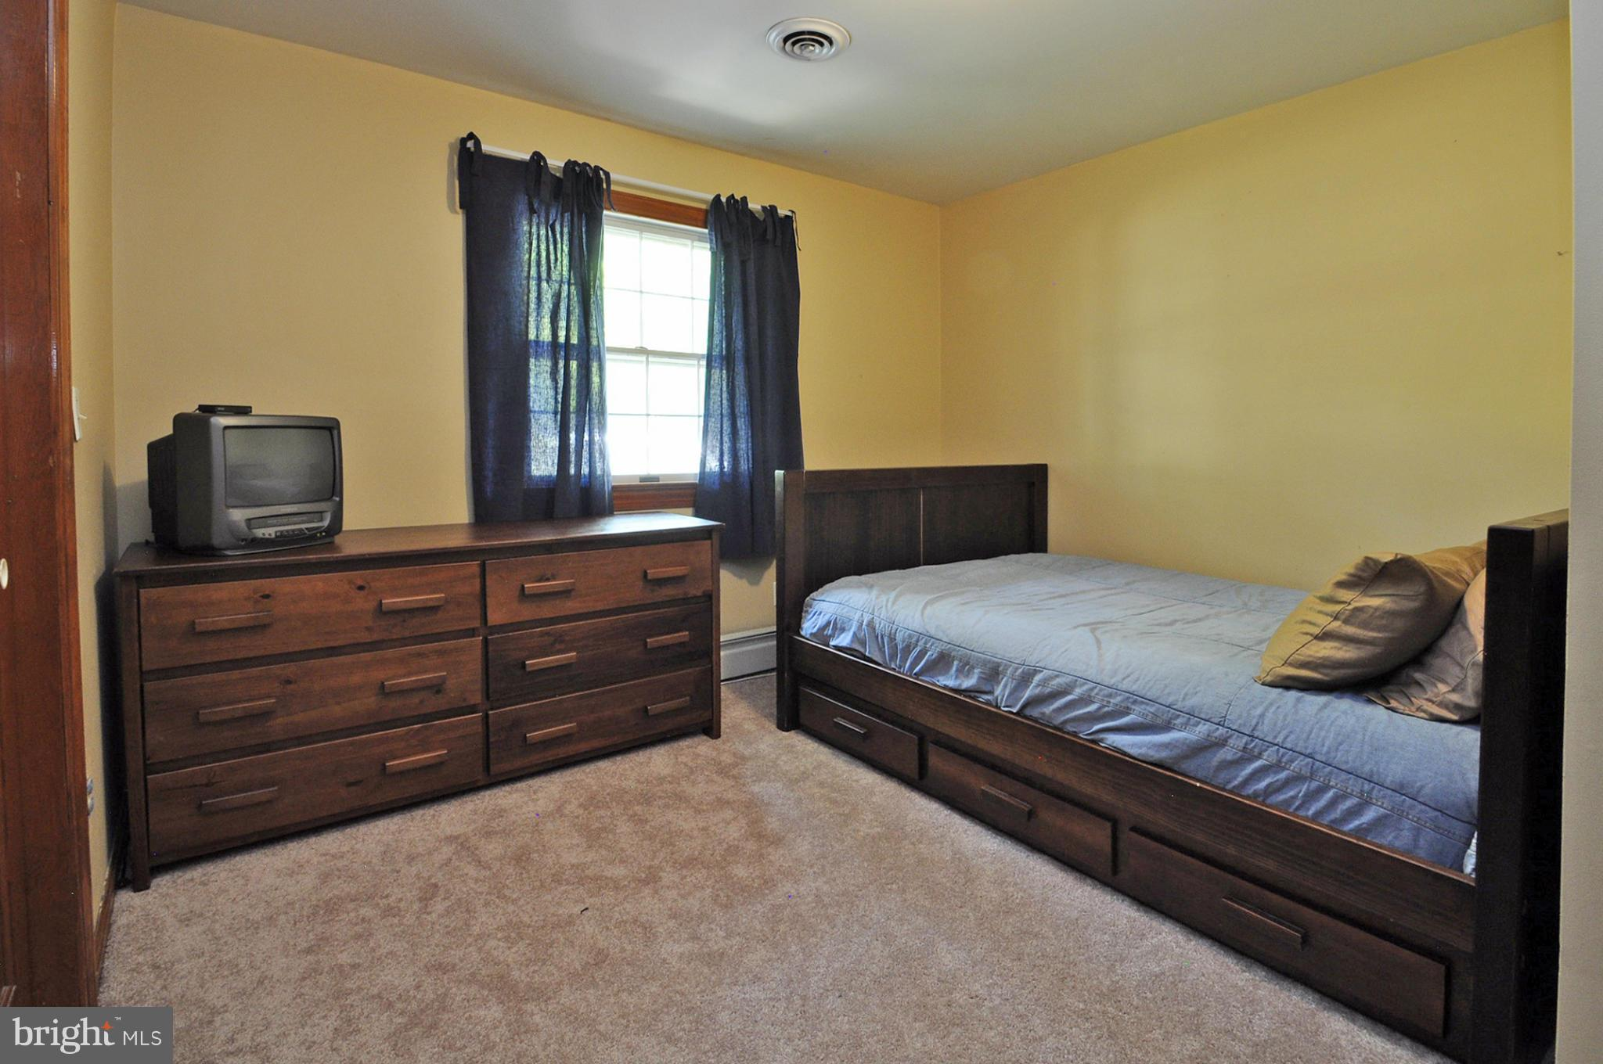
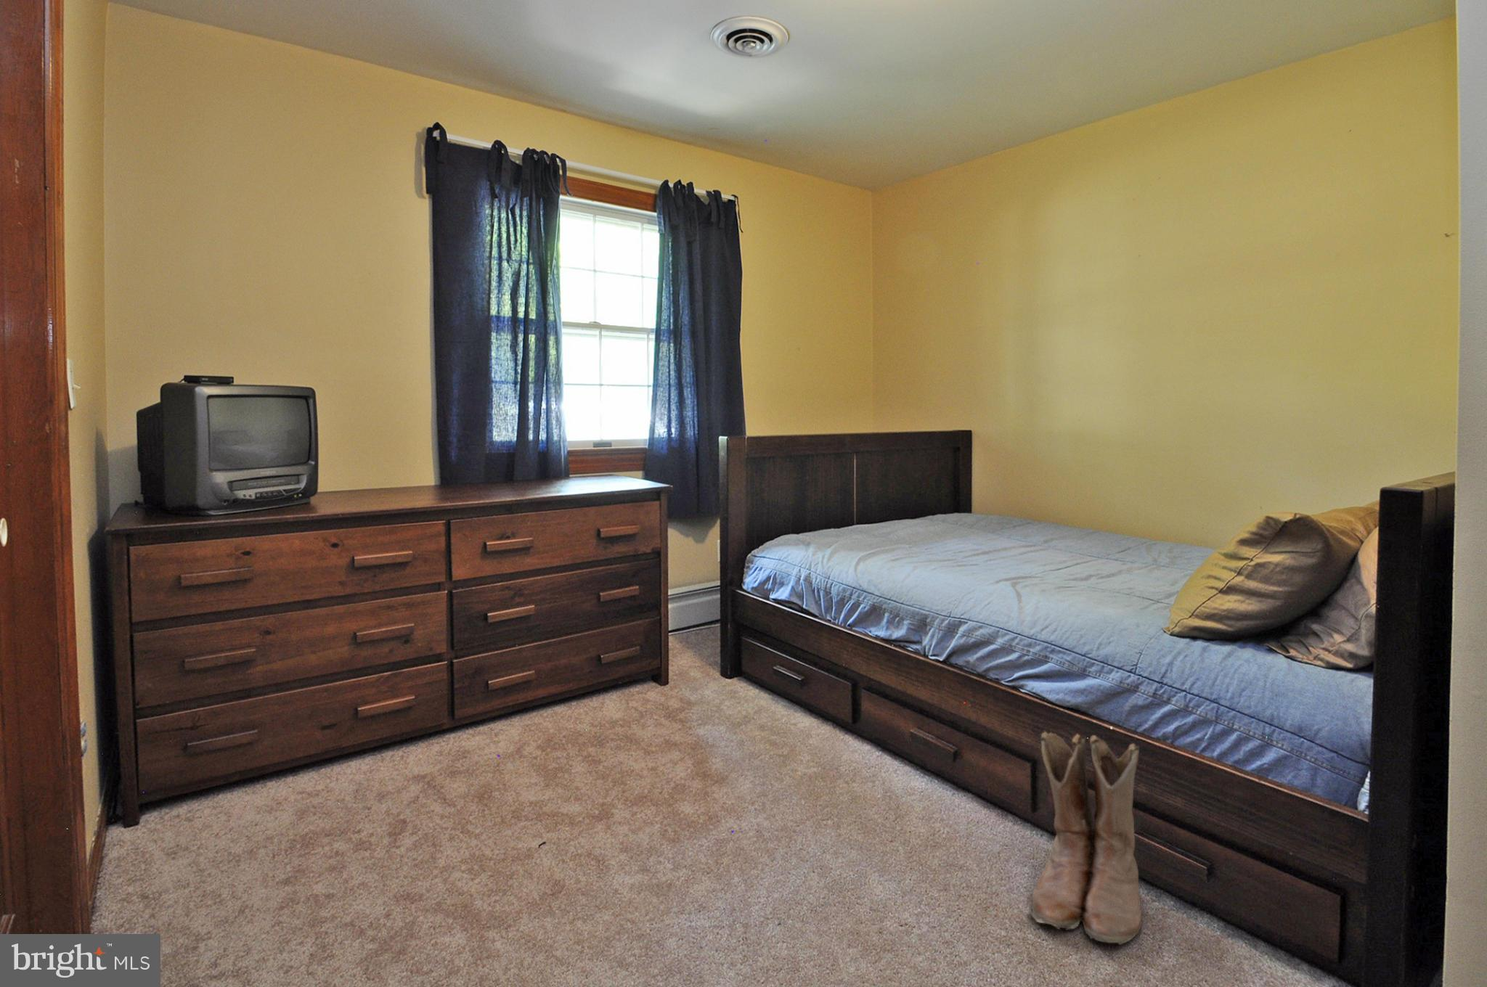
+ boots [1027,730,1143,945]
